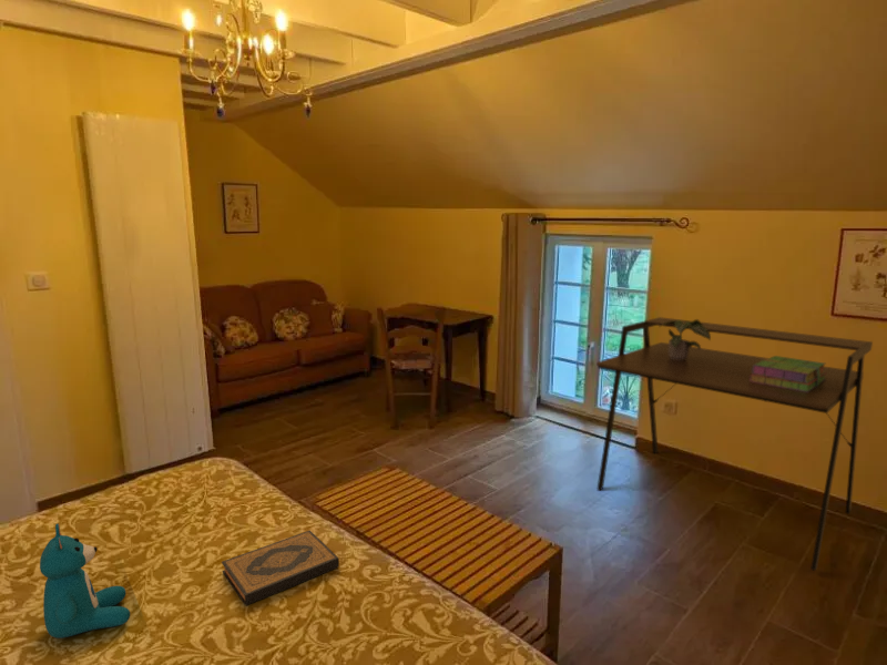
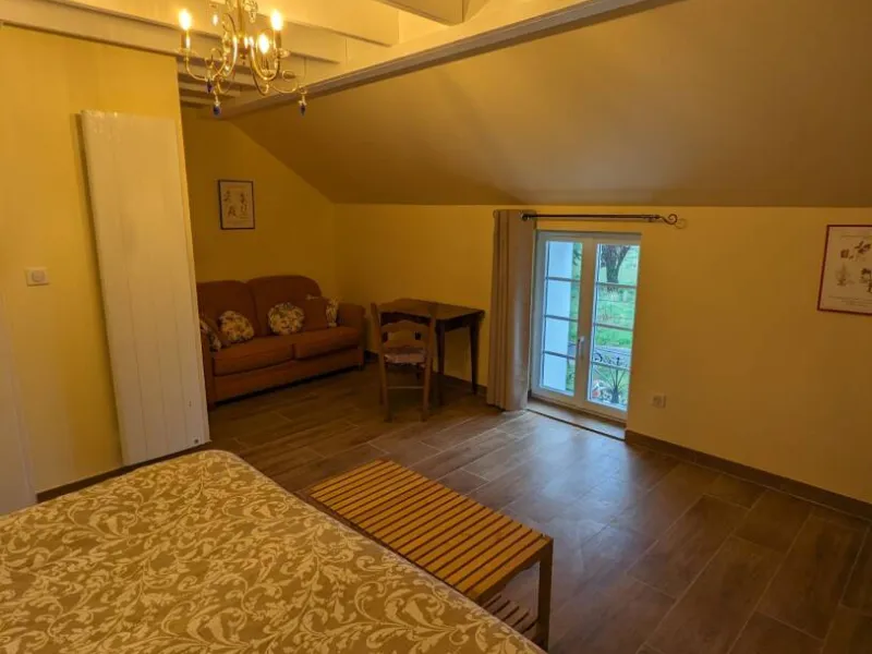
- stack of books [750,355,827,392]
- desk [595,316,874,572]
- hardback book [221,530,340,606]
- teddy bear [39,522,131,640]
- potted plant [657,318,712,360]
